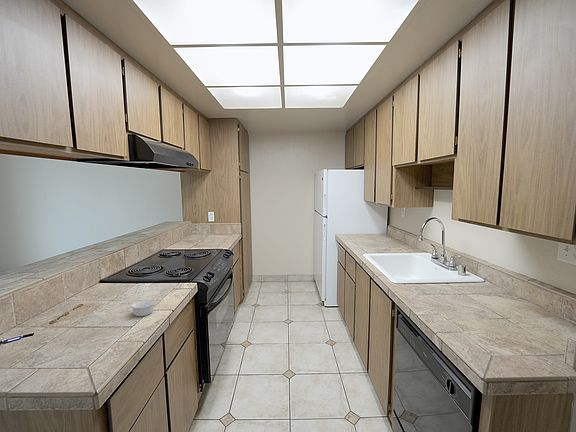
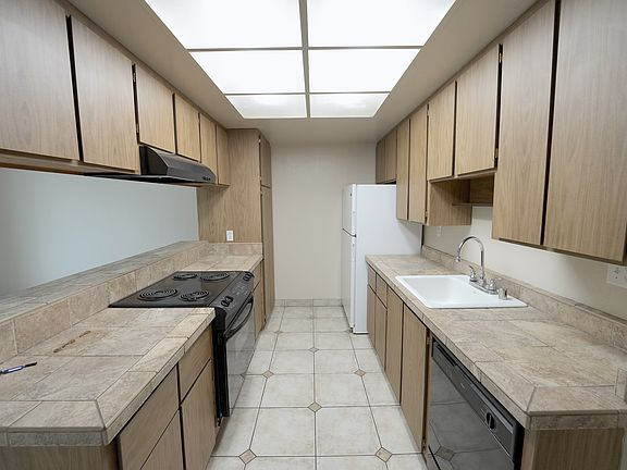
- ramekin [131,299,155,317]
